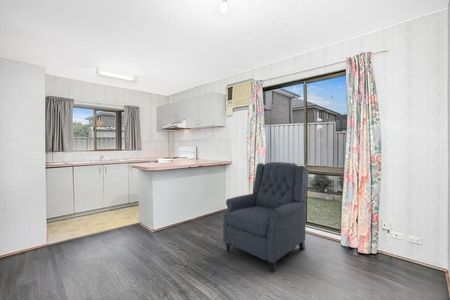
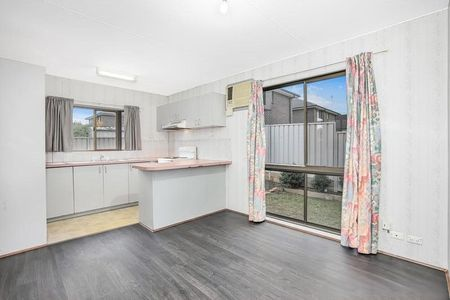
- chair [222,161,310,273]
